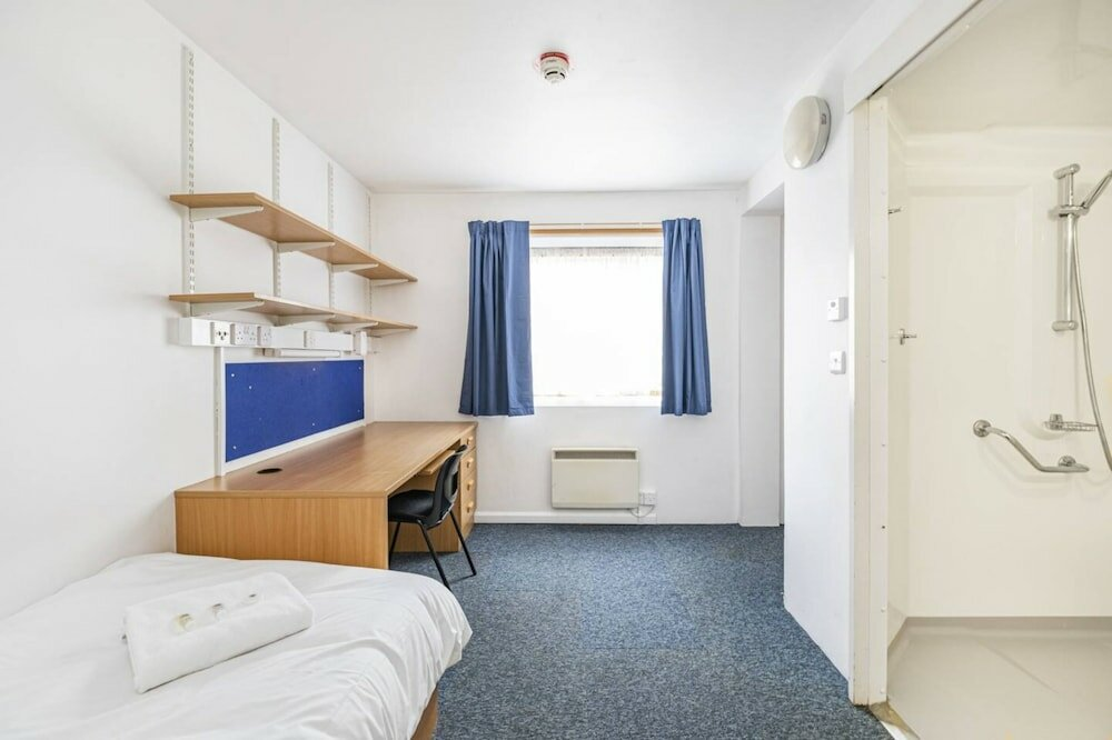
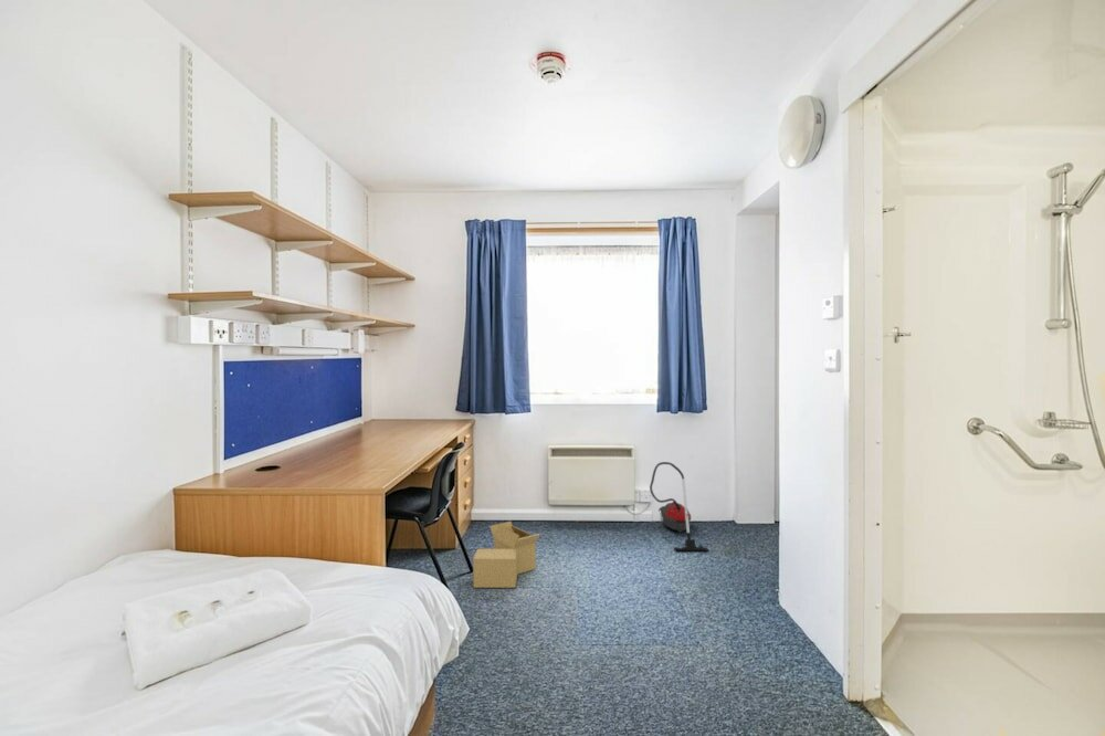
+ vacuum cleaner [649,461,711,553]
+ cardboard box [472,521,541,589]
